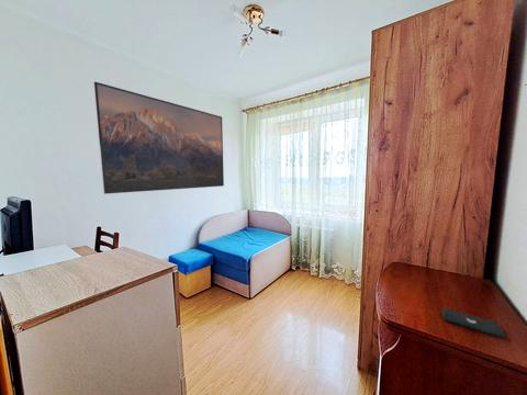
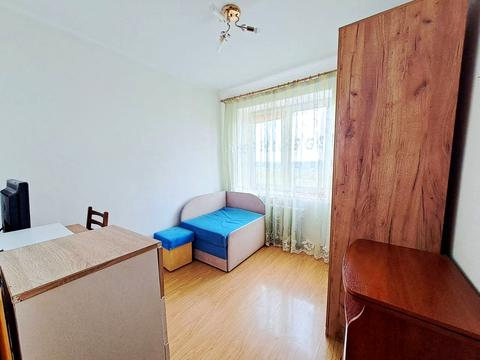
- smartphone [441,307,506,339]
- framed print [93,81,225,195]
